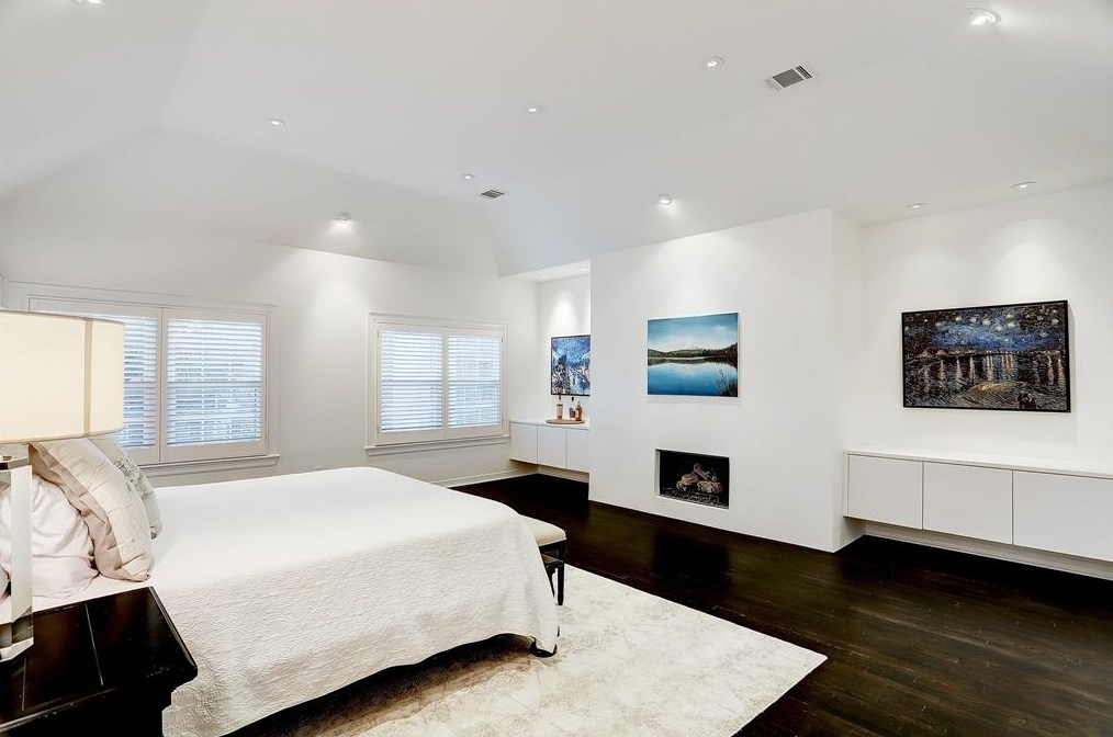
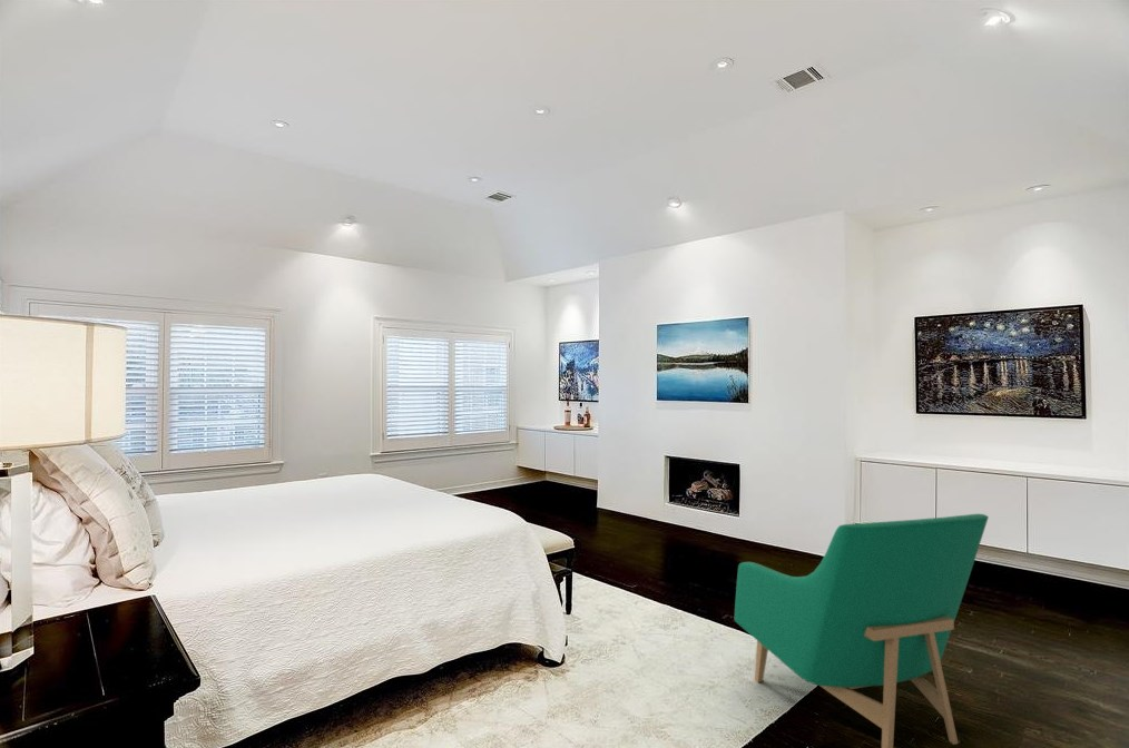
+ armchair [734,513,990,748]
